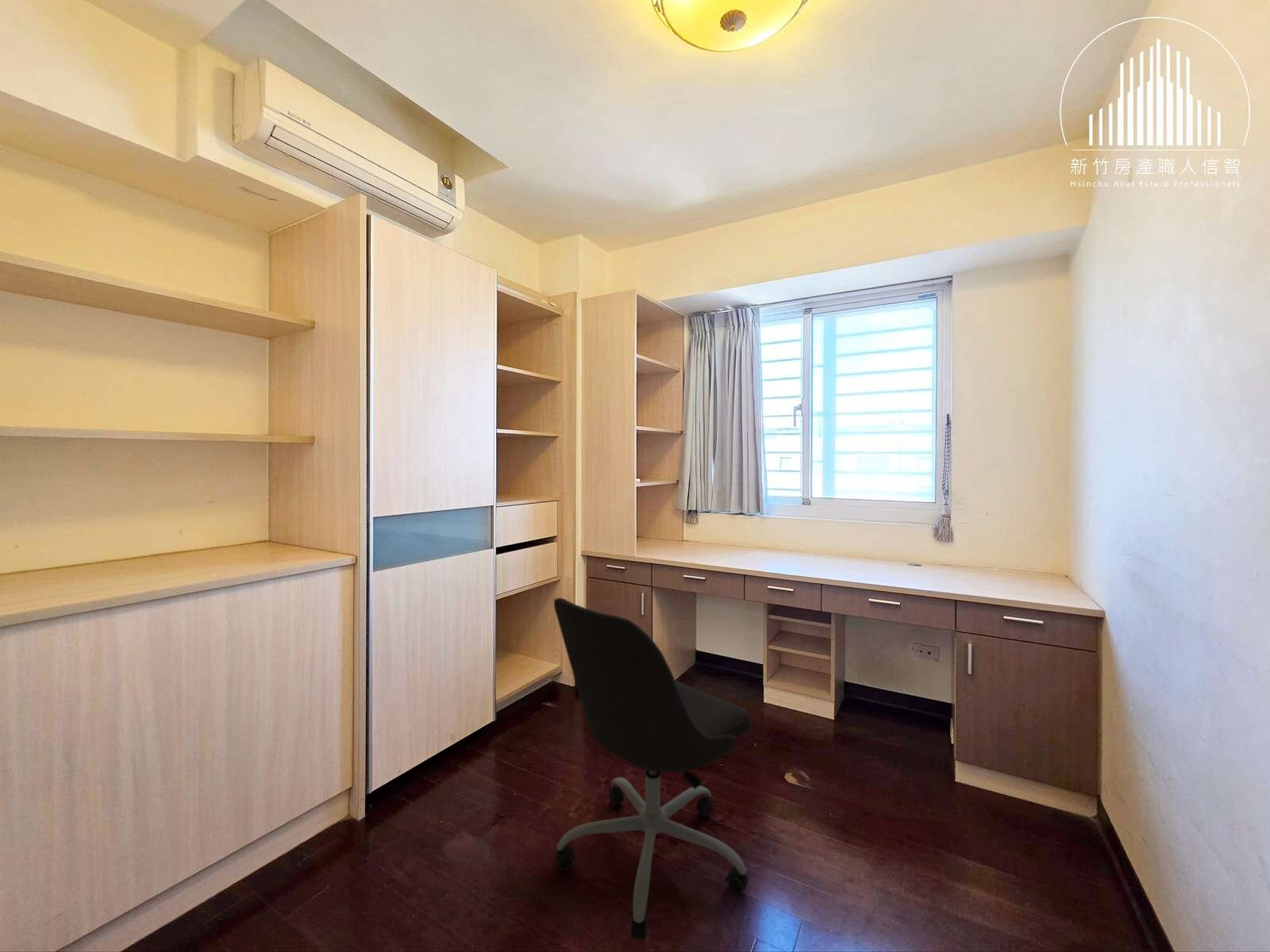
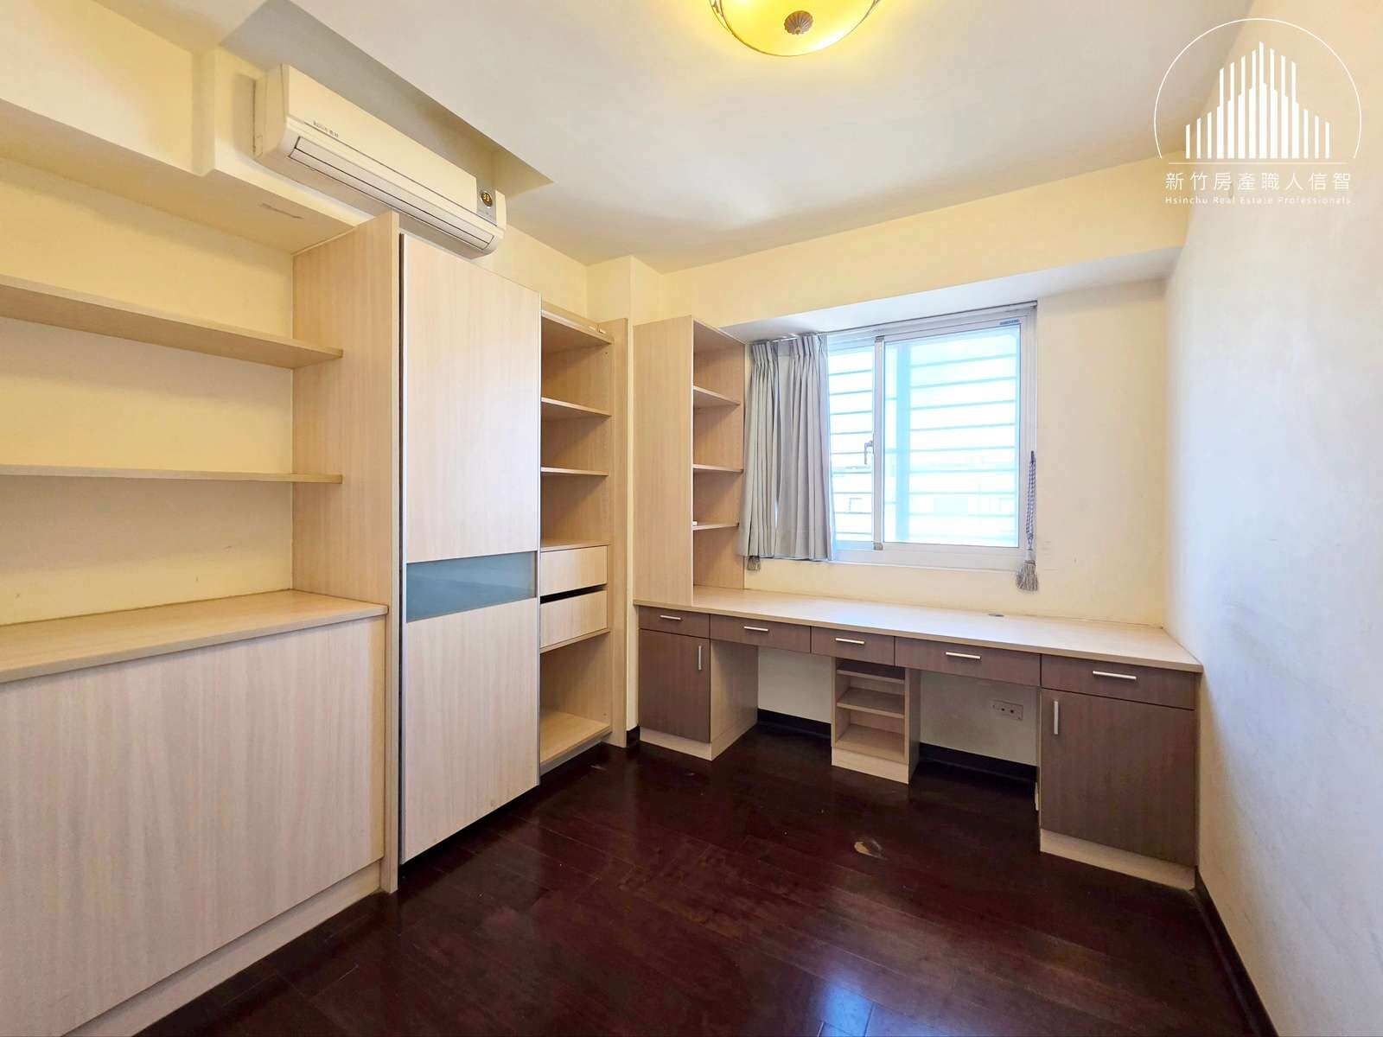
- office chair [553,597,752,941]
